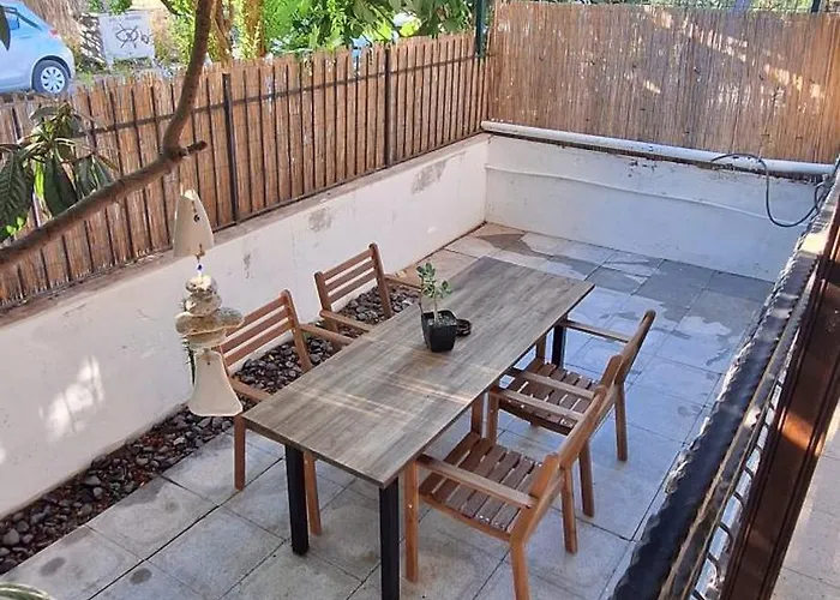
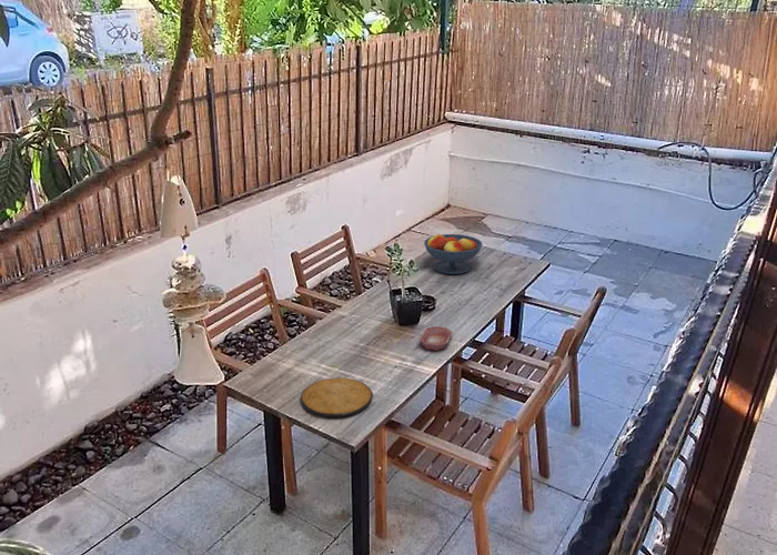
+ bowl [418,325,454,352]
+ fruit bowl [423,233,484,275]
+ plate [300,376,374,417]
